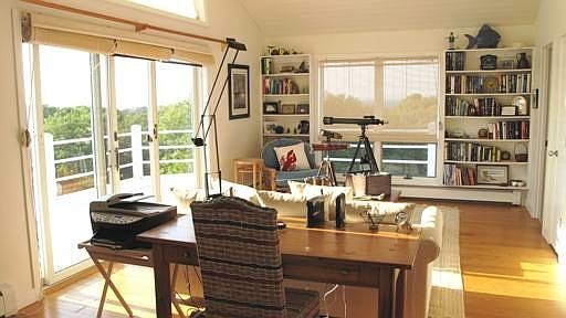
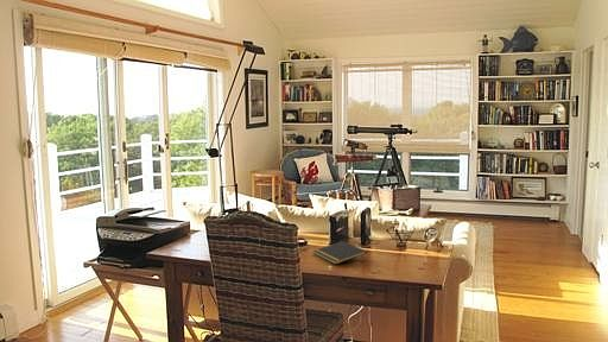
+ notepad [312,240,368,266]
